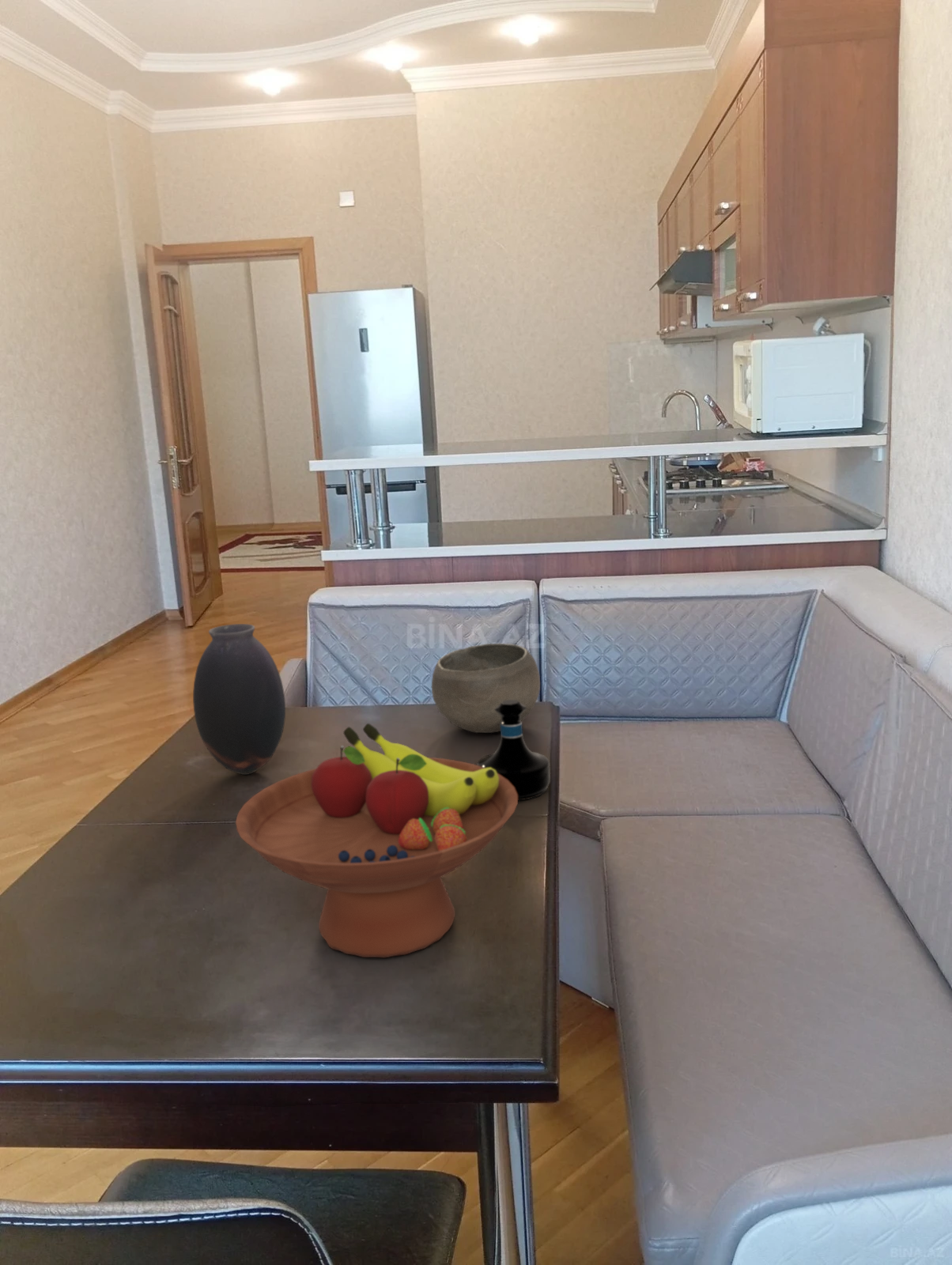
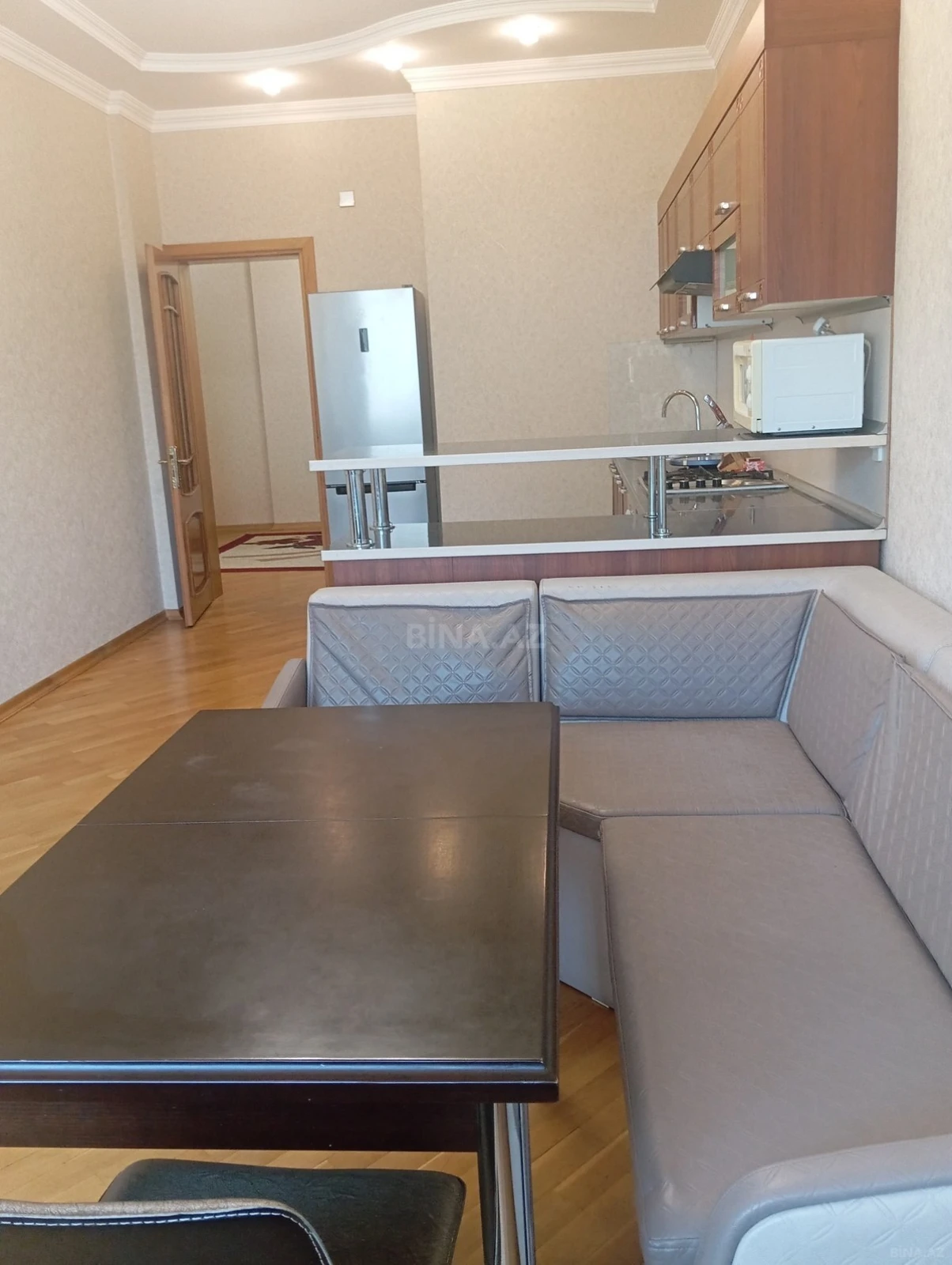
- vase [192,623,286,776]
- fruit bowl [235,723,519,958]
- tequila bottle [476,700,551,801]
- bowl [430,643,541,734]
